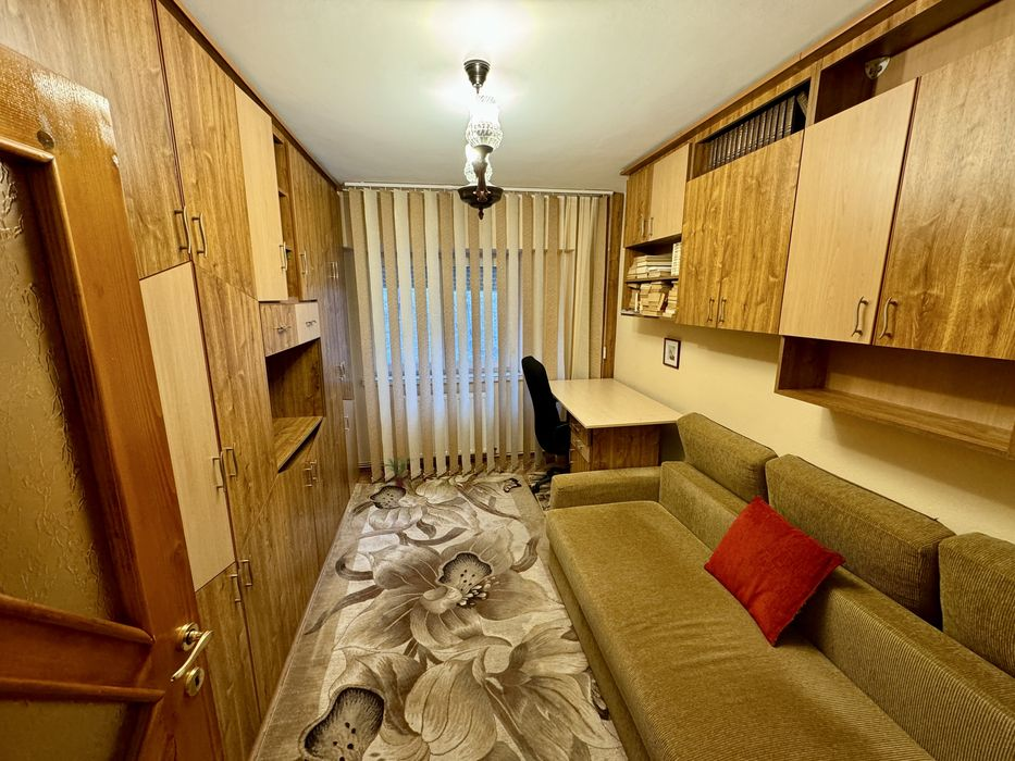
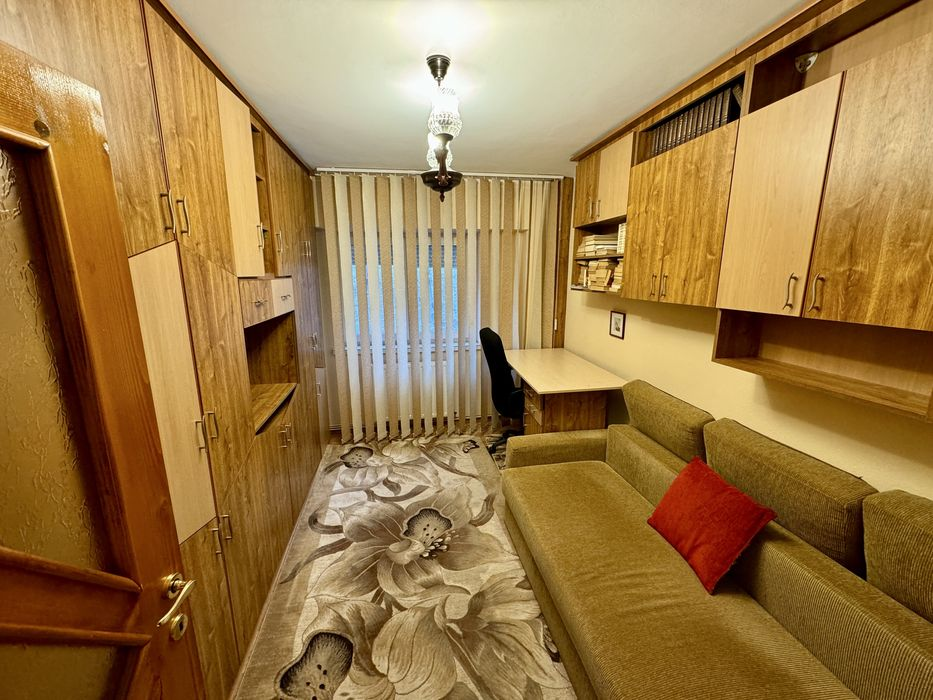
- potted plant [382,454,417,488]
